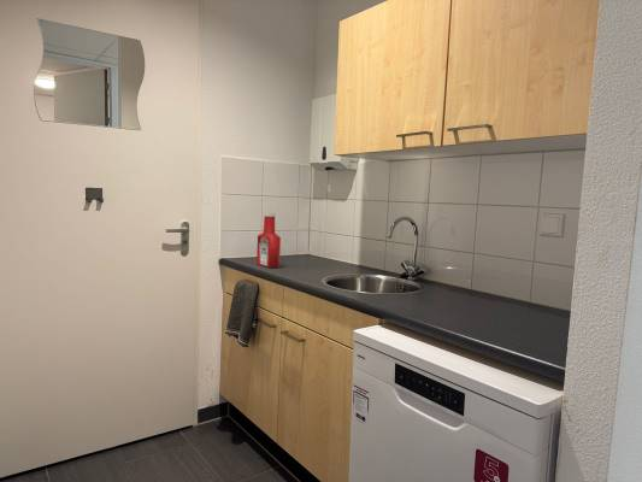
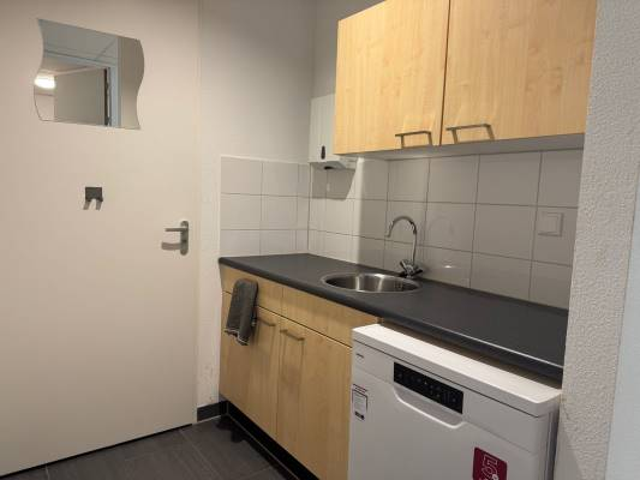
- soap bottle [255,211,282,269]
